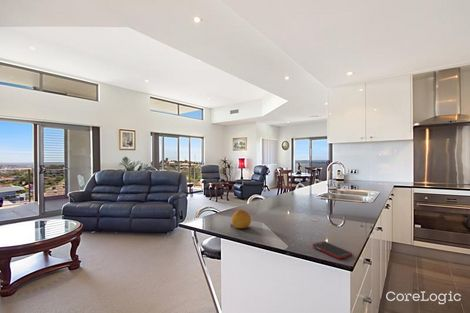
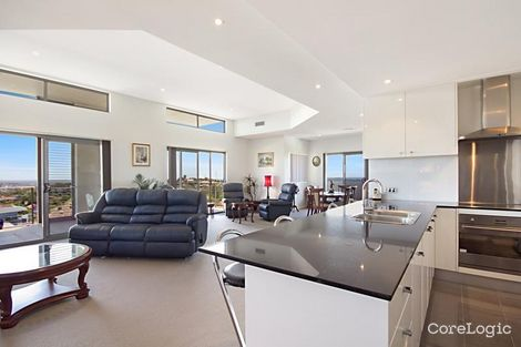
- fruit [231,209,252,229]
- cell phone [311,241,354,260]
